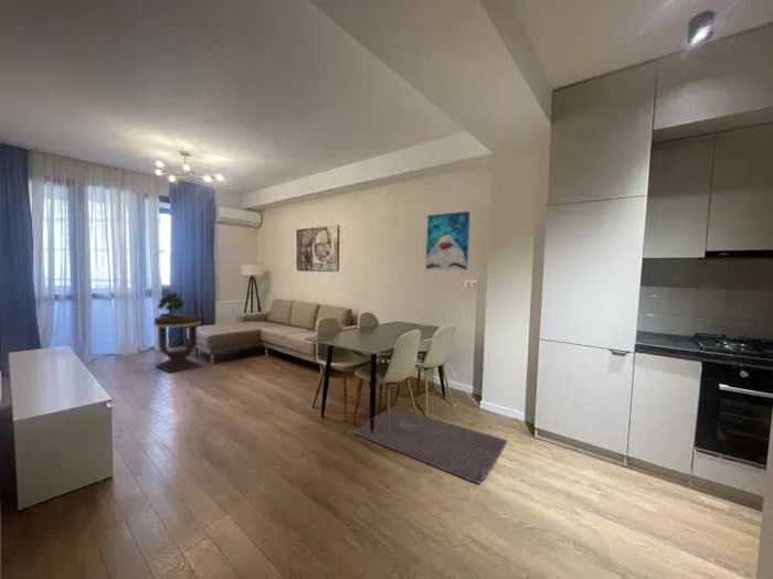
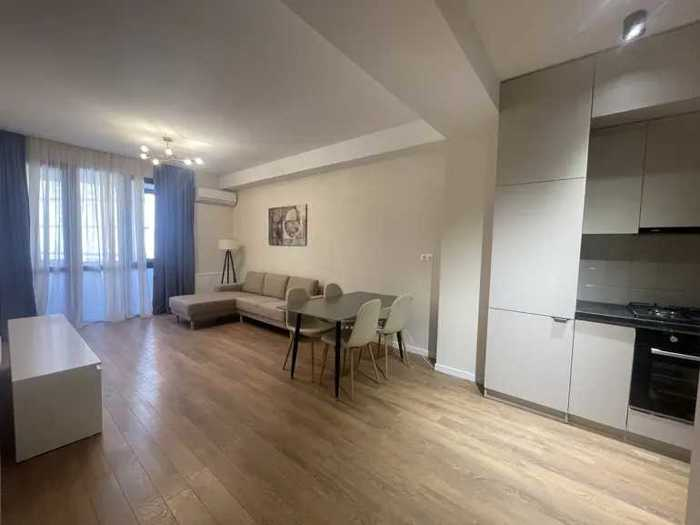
- potted plant [157,288,187,318]
- floor mat [352,406,509,484]
- side table [153,314,202,374]
- wall art [425,211,472,271]
